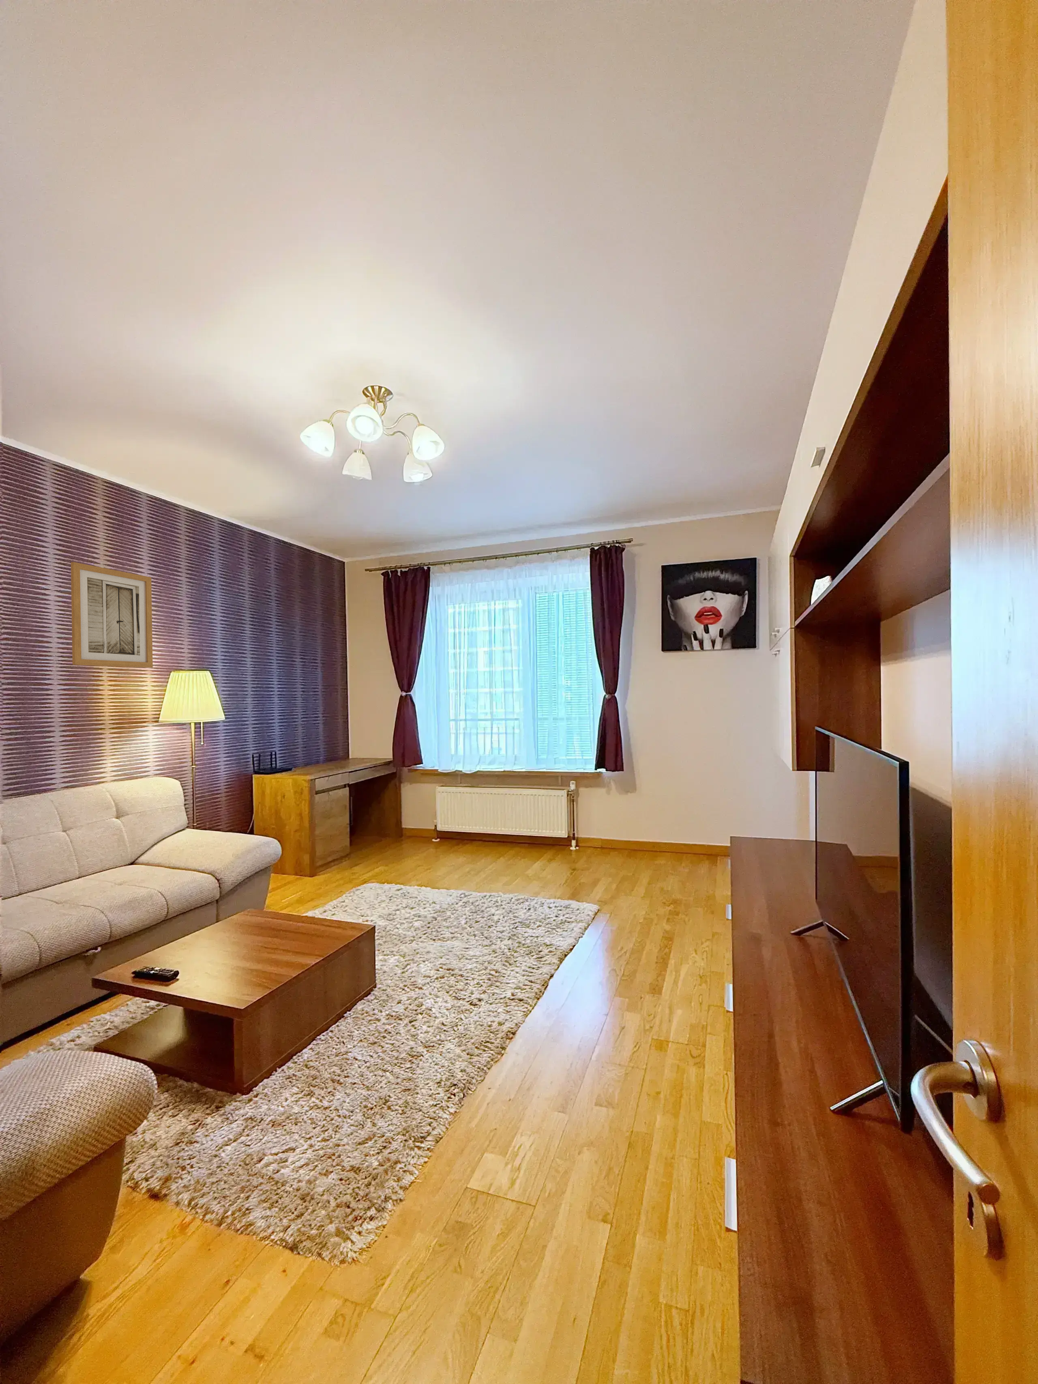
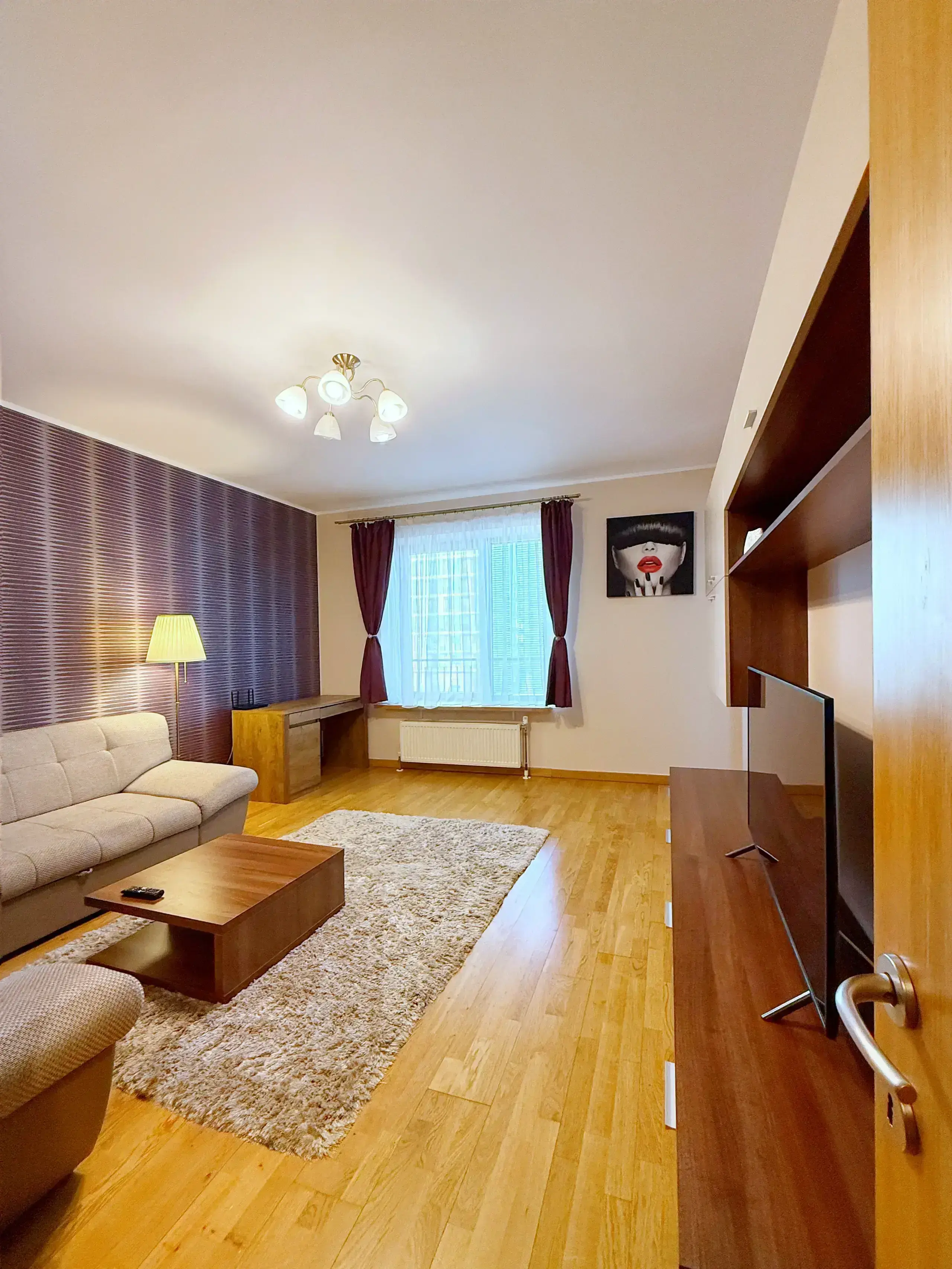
- wall art [71,562,154,667]
